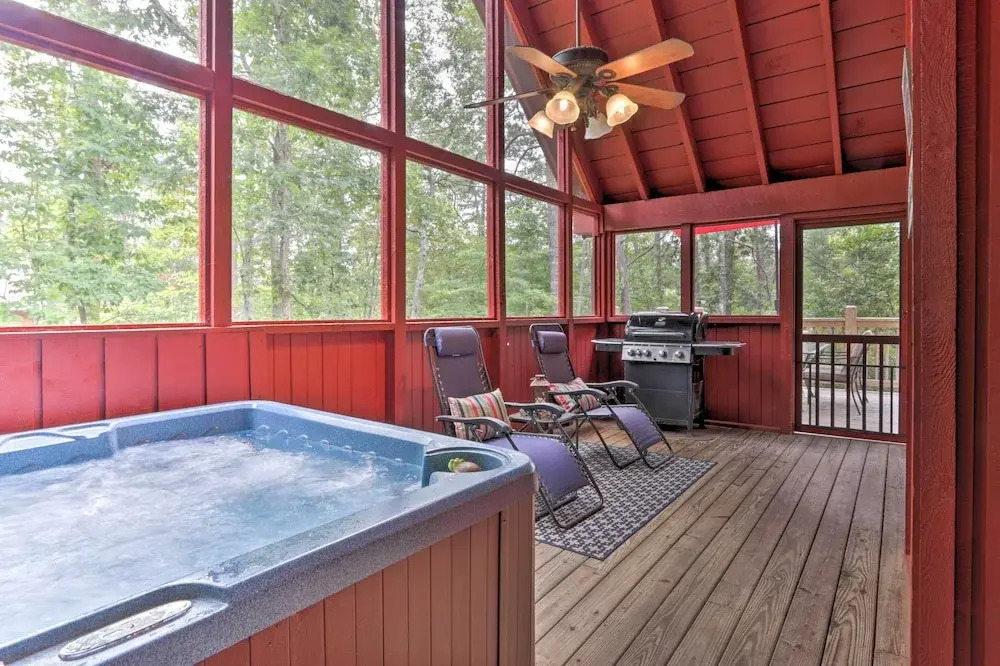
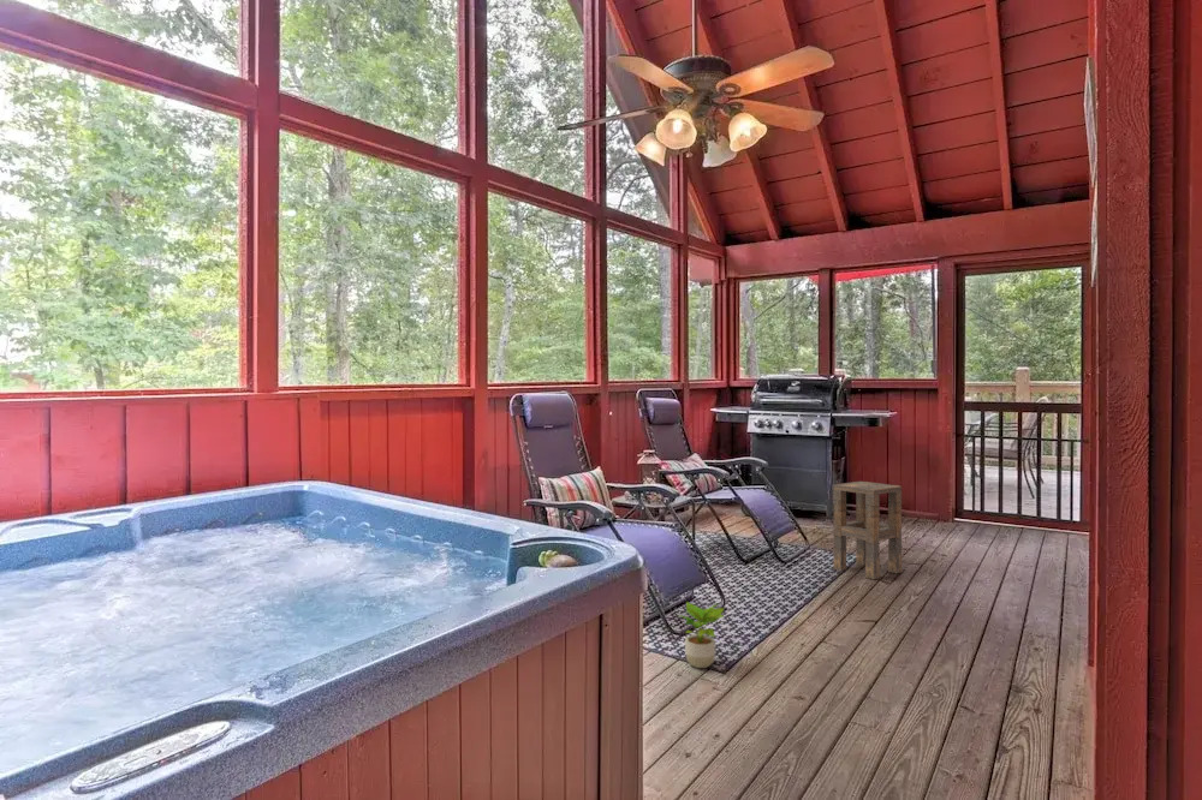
+ potted plant [677,601,726,669]
+ side table [832,480,903,580]
